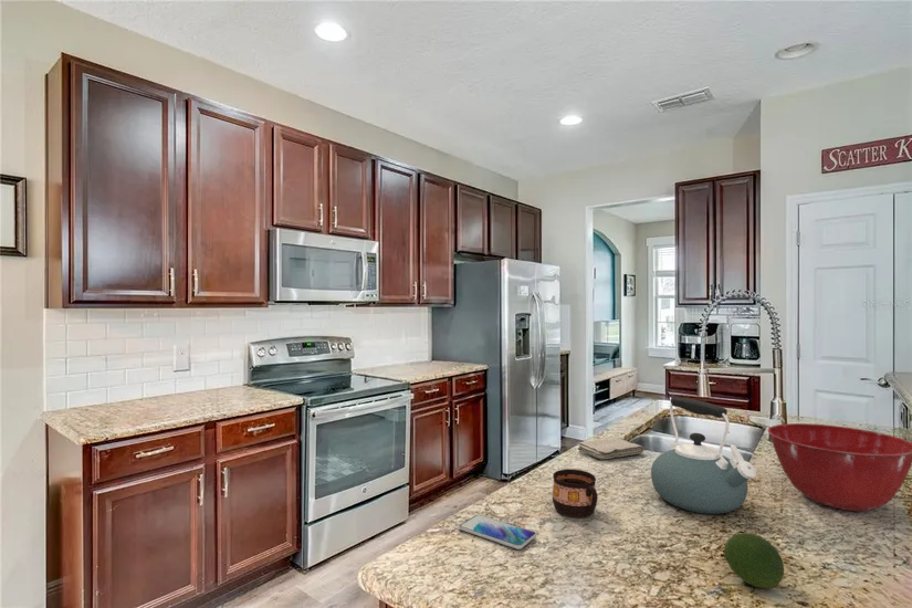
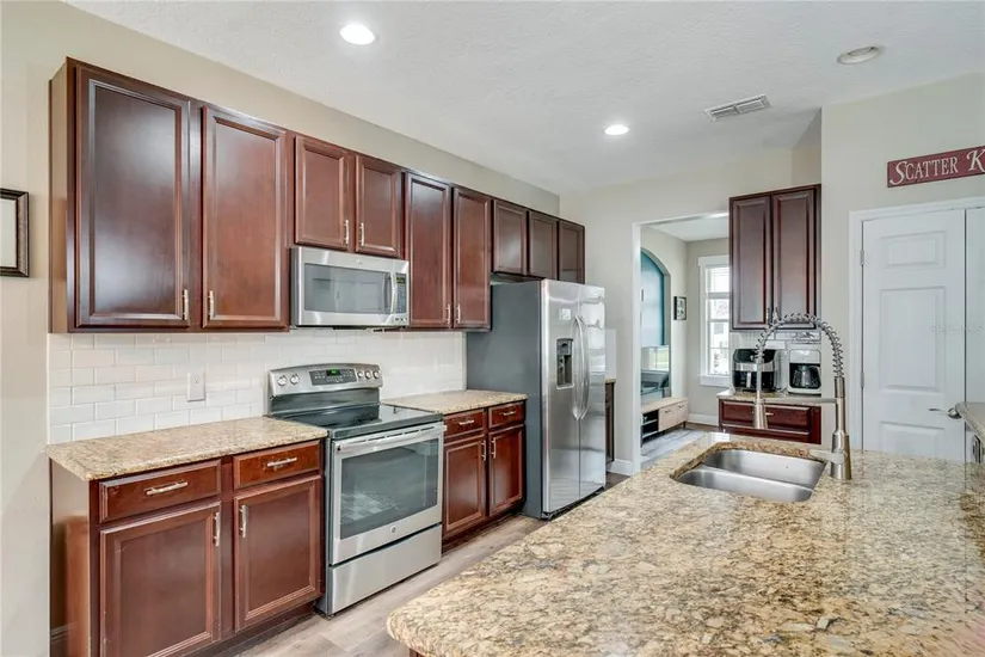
- washcloth [577,437,646,460]
- kettle [650,397,757,515]
- smartphone [458,514,537,551]
- cup [552,469,599,518]
- fruit [723,532,785,589]
- mixing bowl [767,422,912,512]
